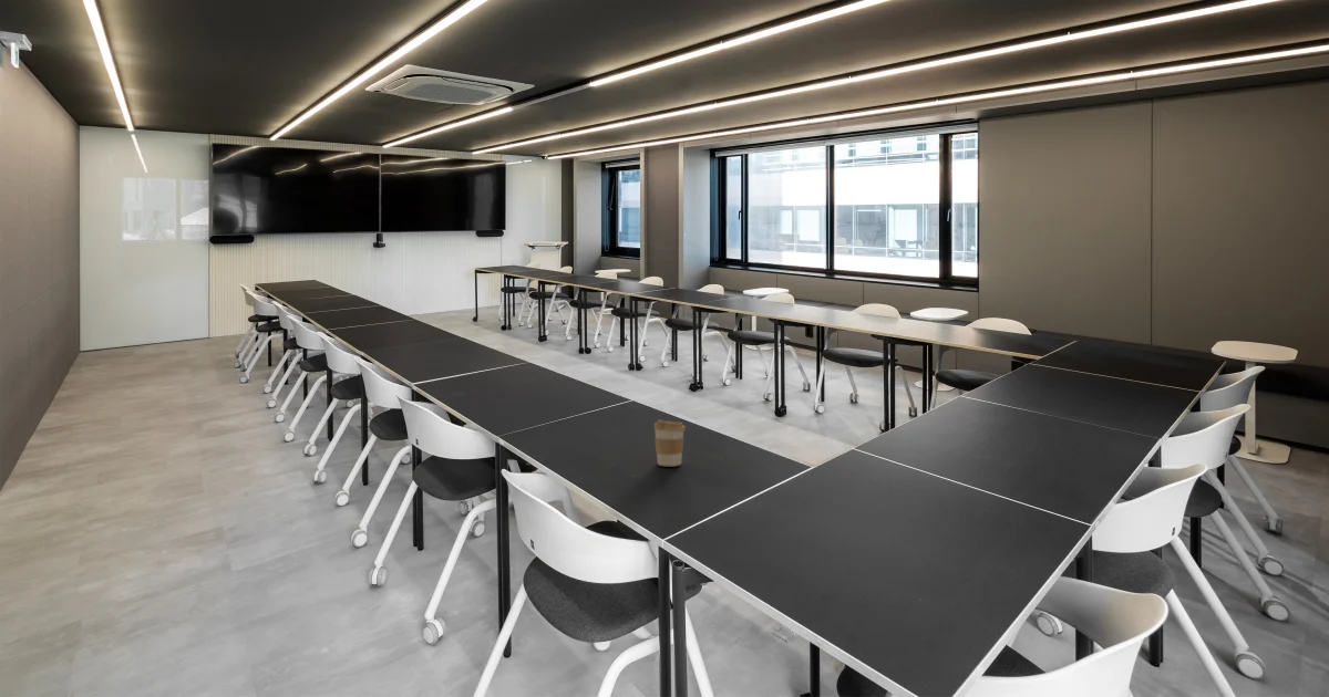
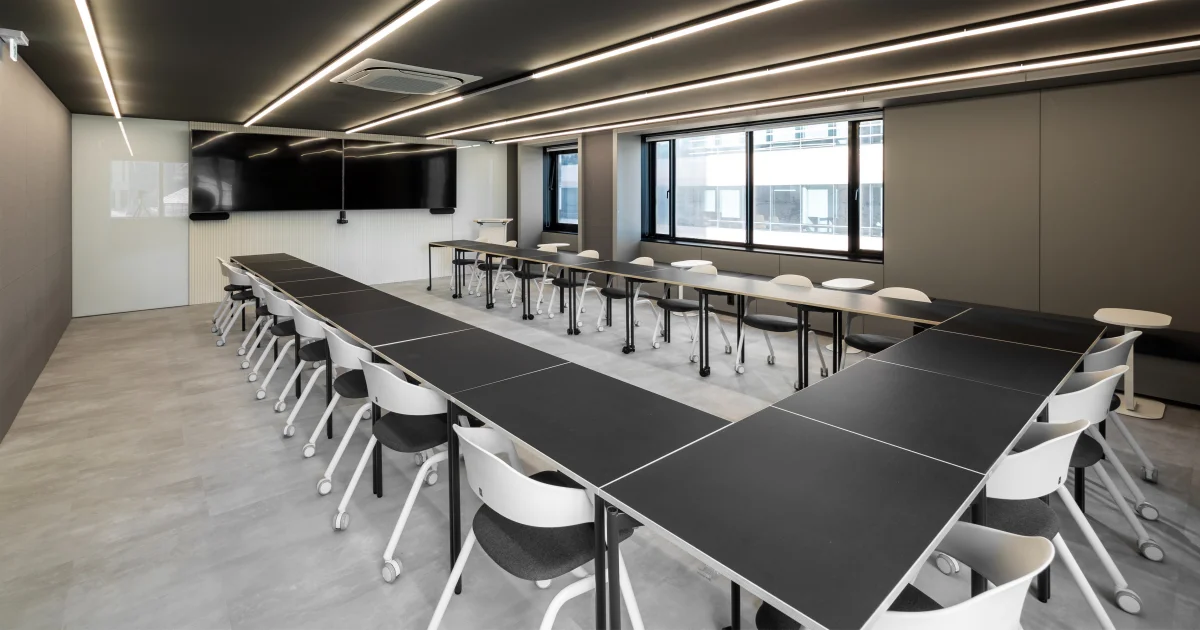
- coffee cup [652,419,687,467]
